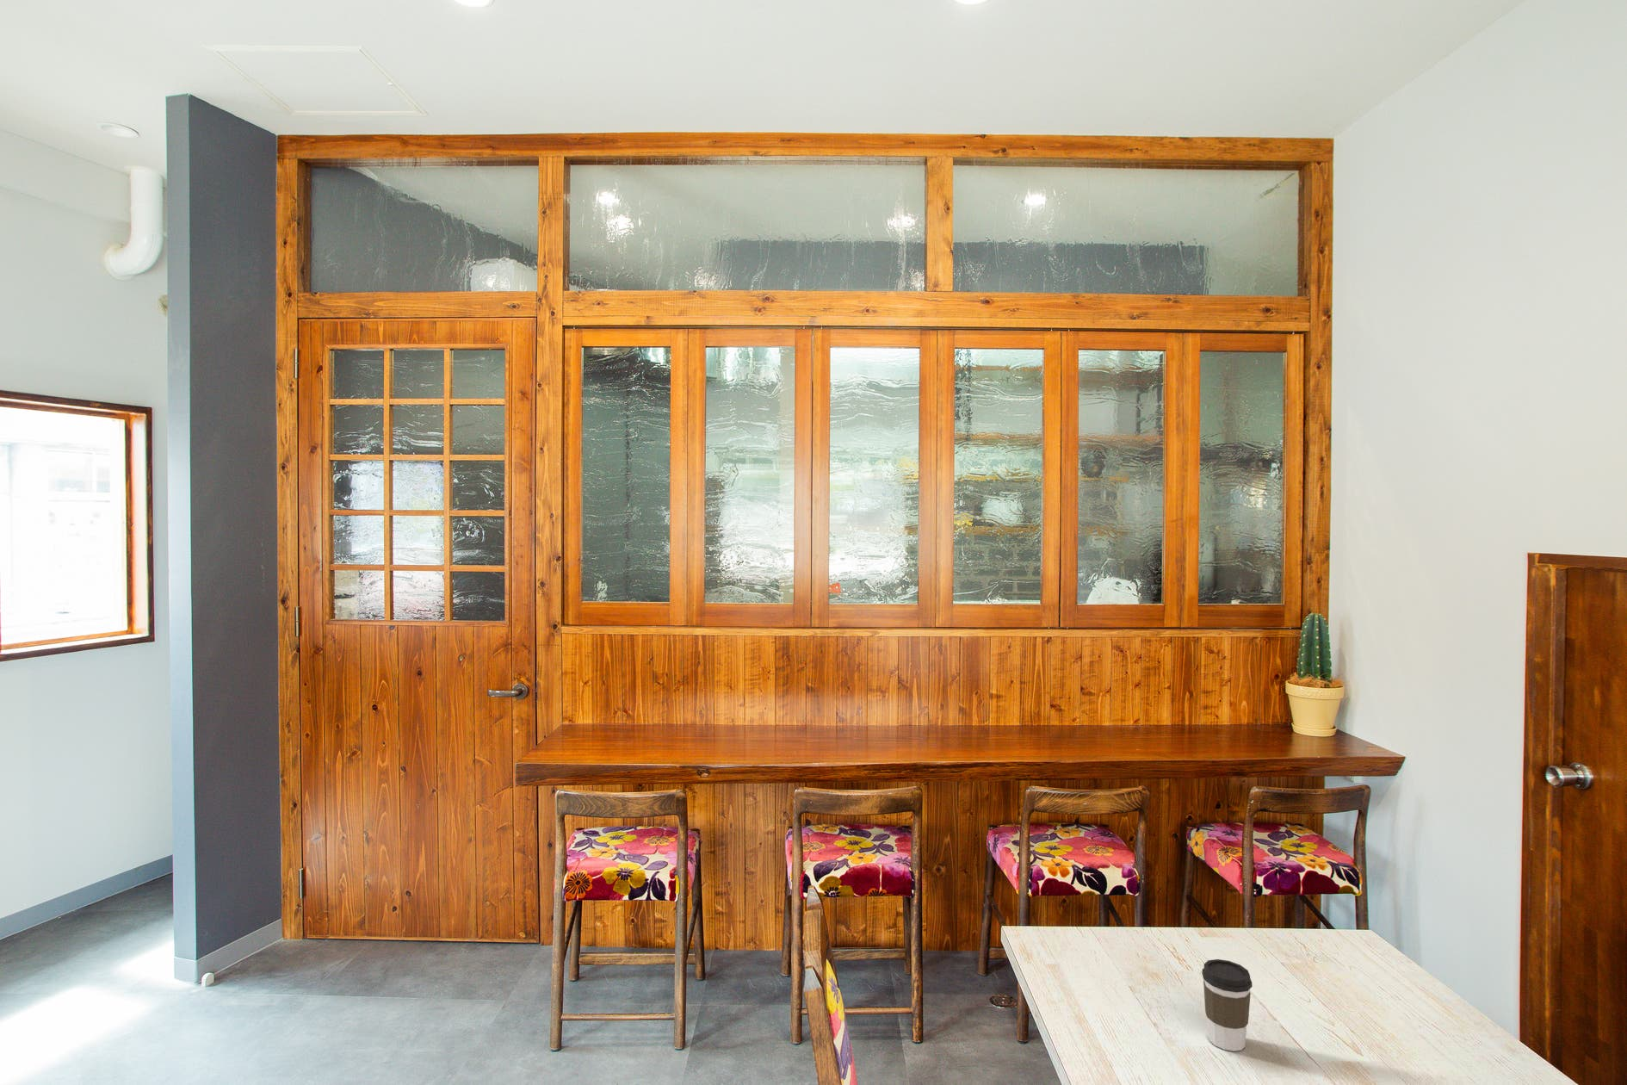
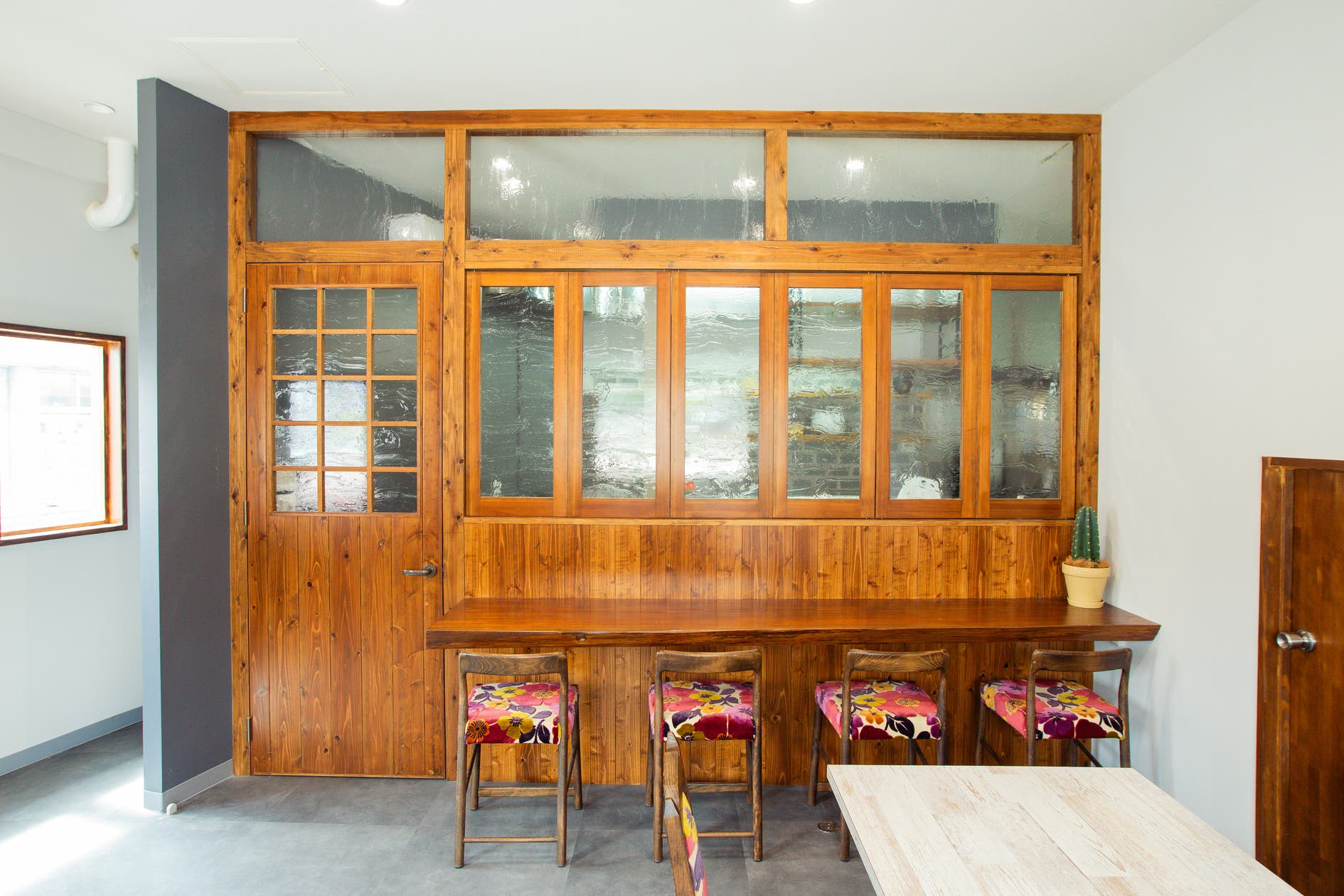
- coffee cup [1201,958,1253,1052]
